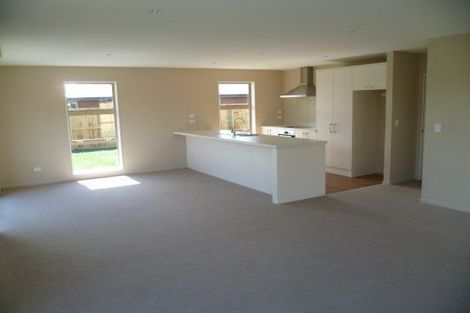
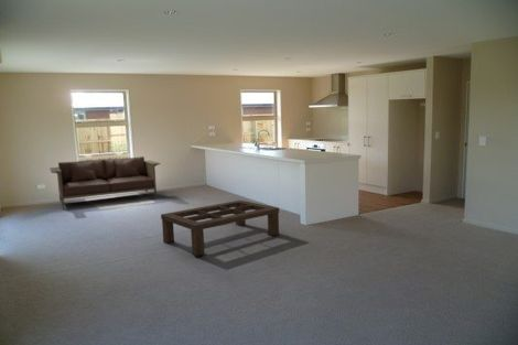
+ coffee table [160,200,280,258]
+ sofa [48,155,161,209]
